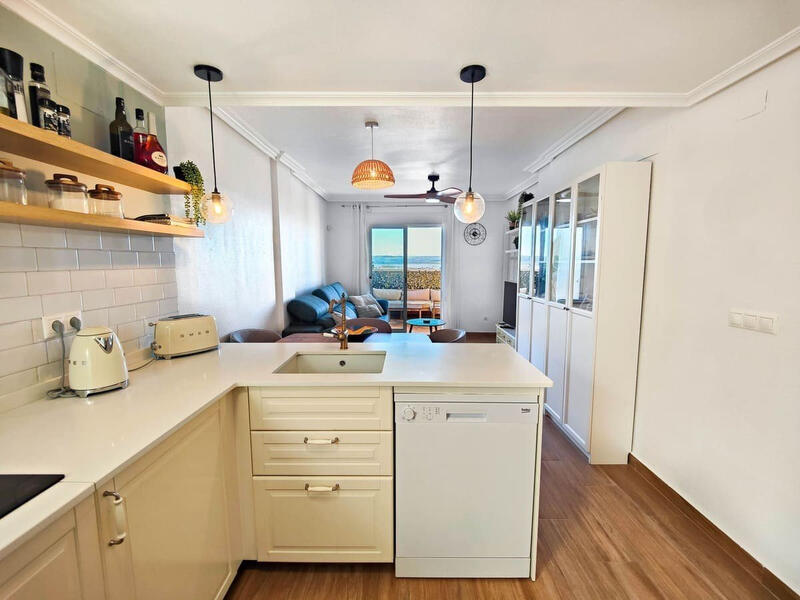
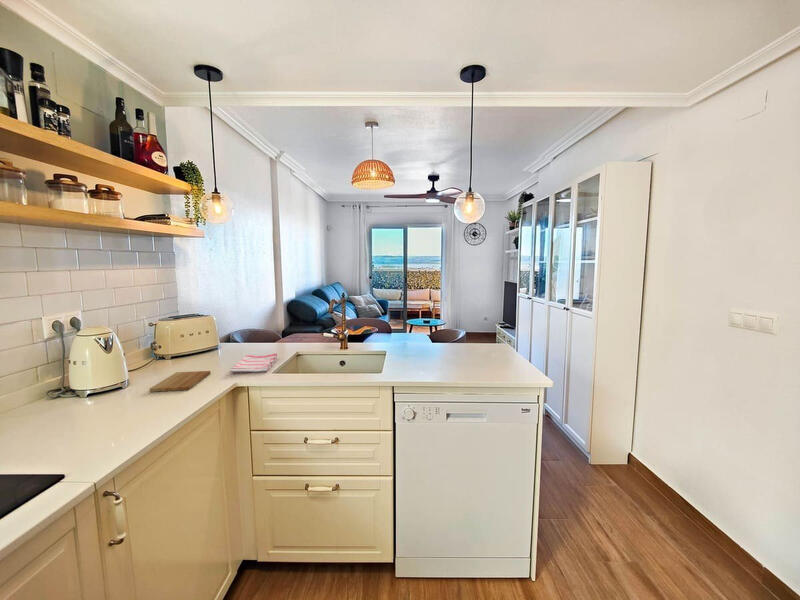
+ dish towel [229,352,278,373]
+ cutting board [149,370,212,393]
